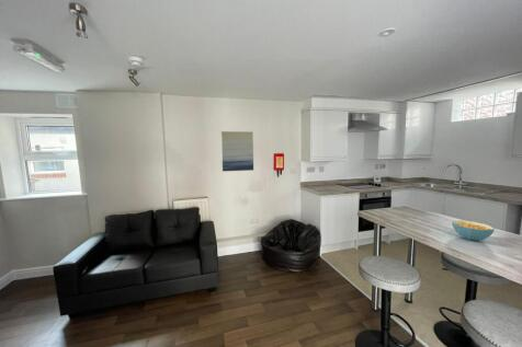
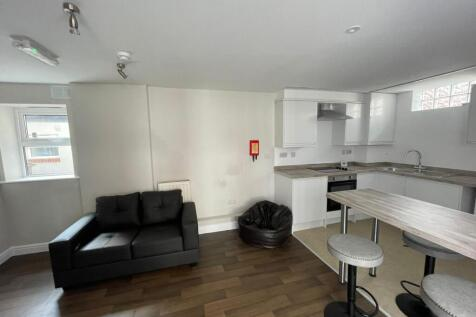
- wall art [220,130,254,172]
- cereal bowl [451,219,496,242]
